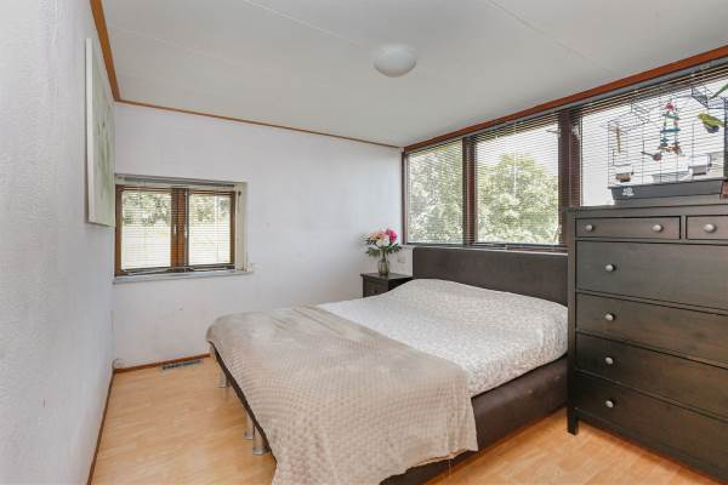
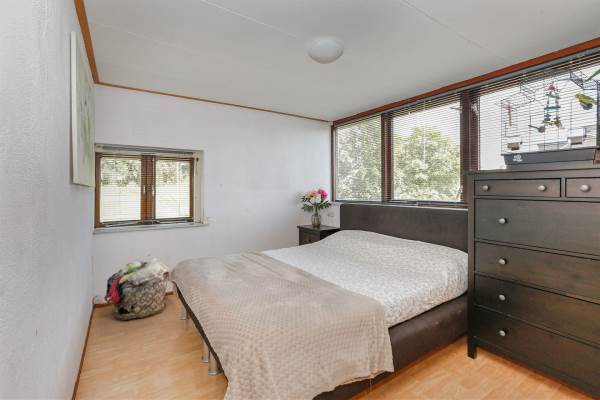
+ laundry basket [103,257,173,321]
